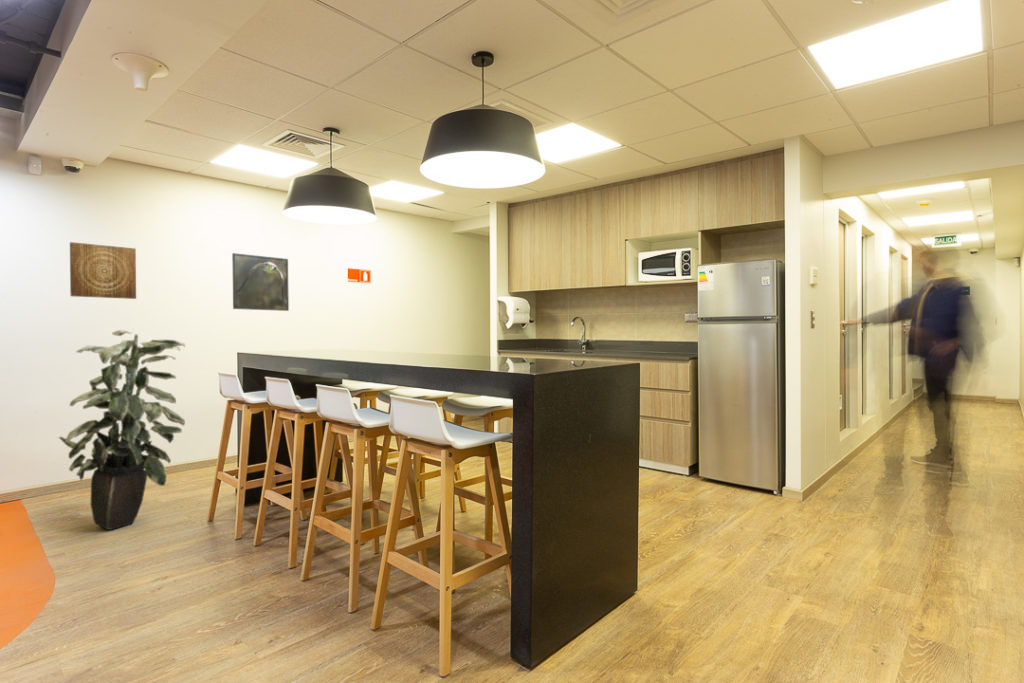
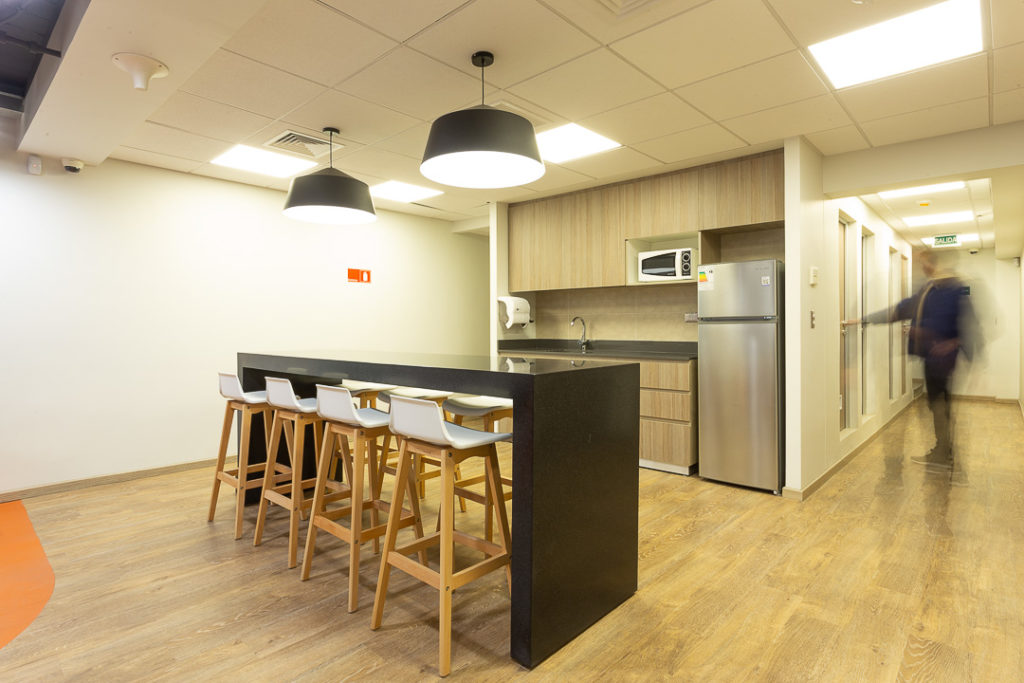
- wall art [69,241,137,300]
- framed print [231,252,290,312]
- indoor plant [58,329,186,531]
